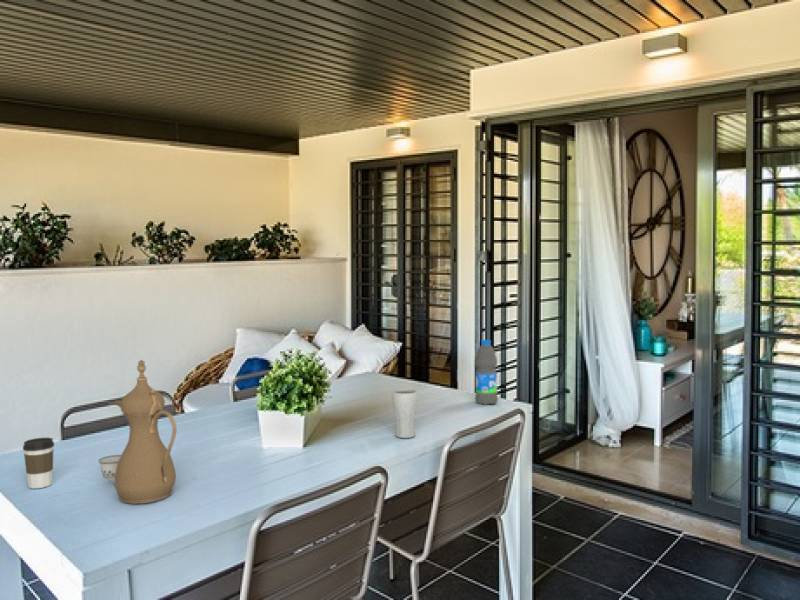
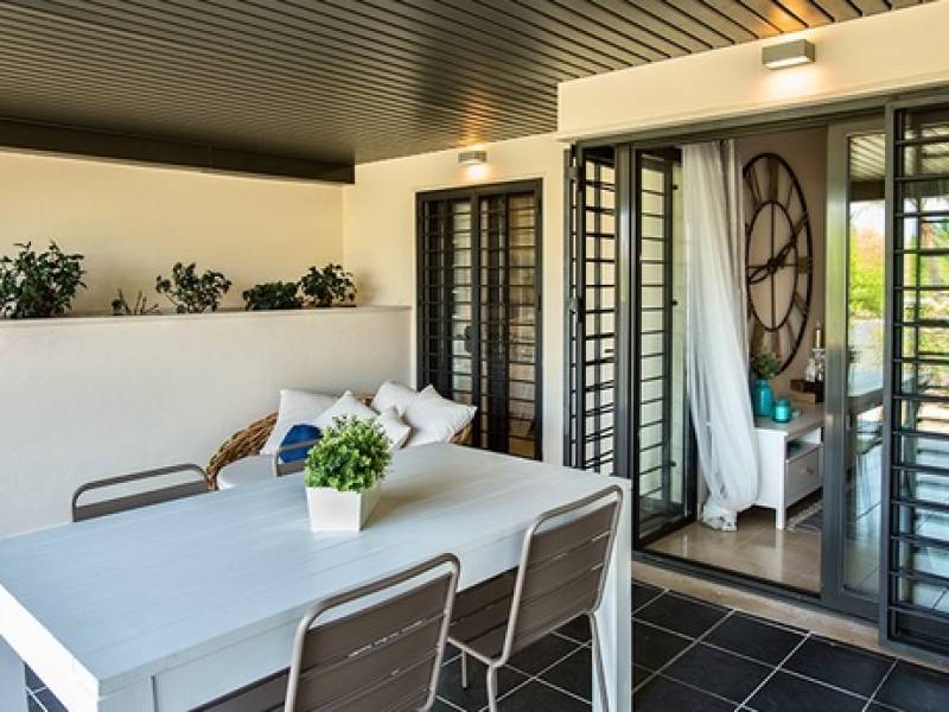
- drinking glass [391,388,419,439]
- teapot [98,359,177,504]
- coffee cup [22,437,55,489]
- water bottle [474,339,499,406]
